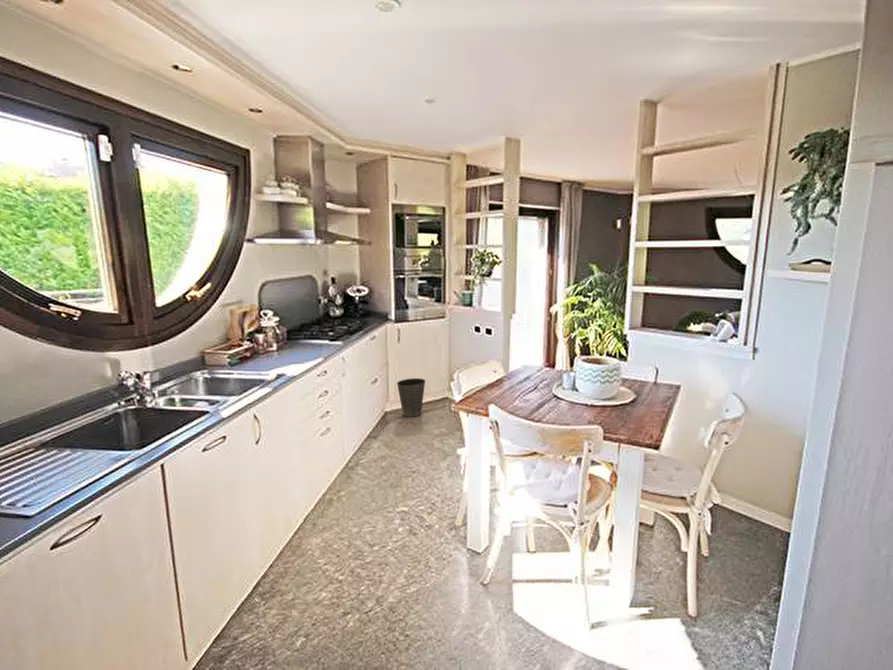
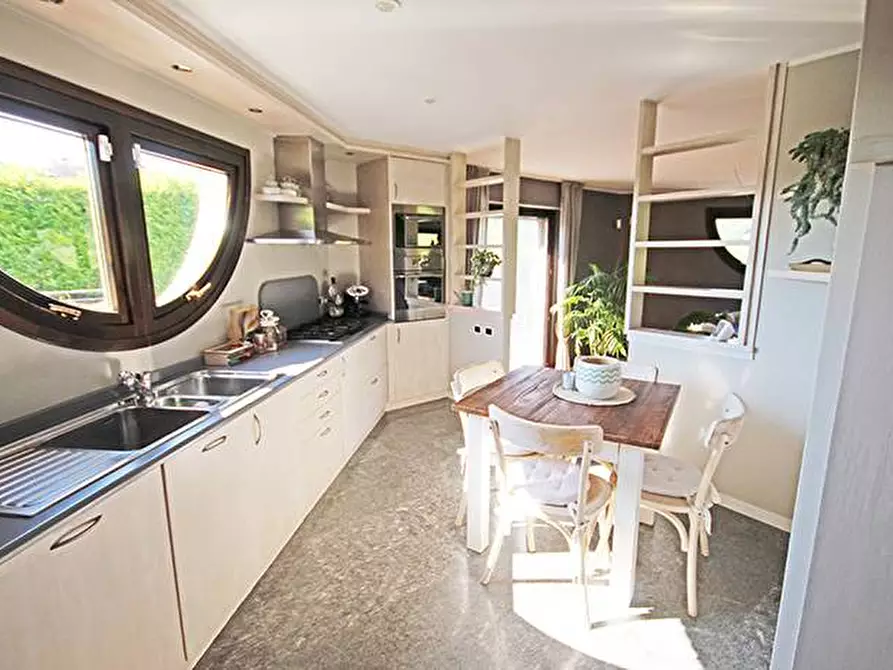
- waste basket [396,377,426,418]
